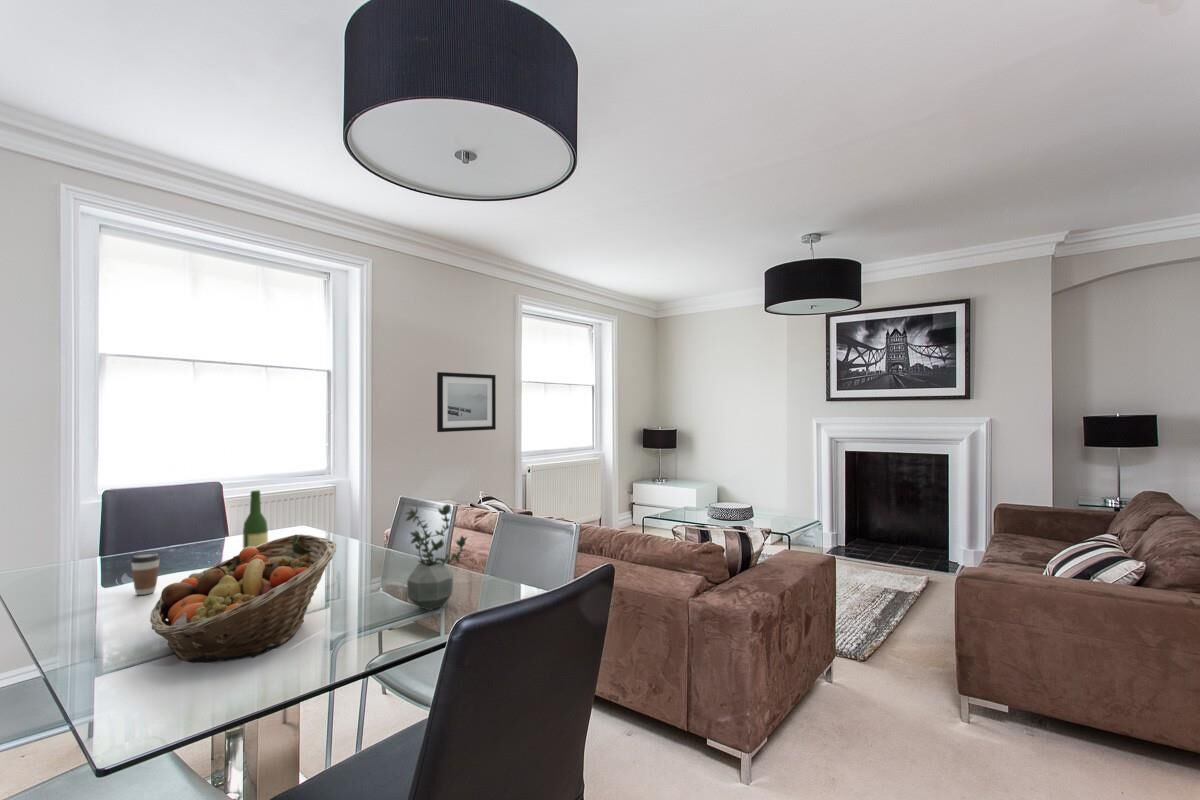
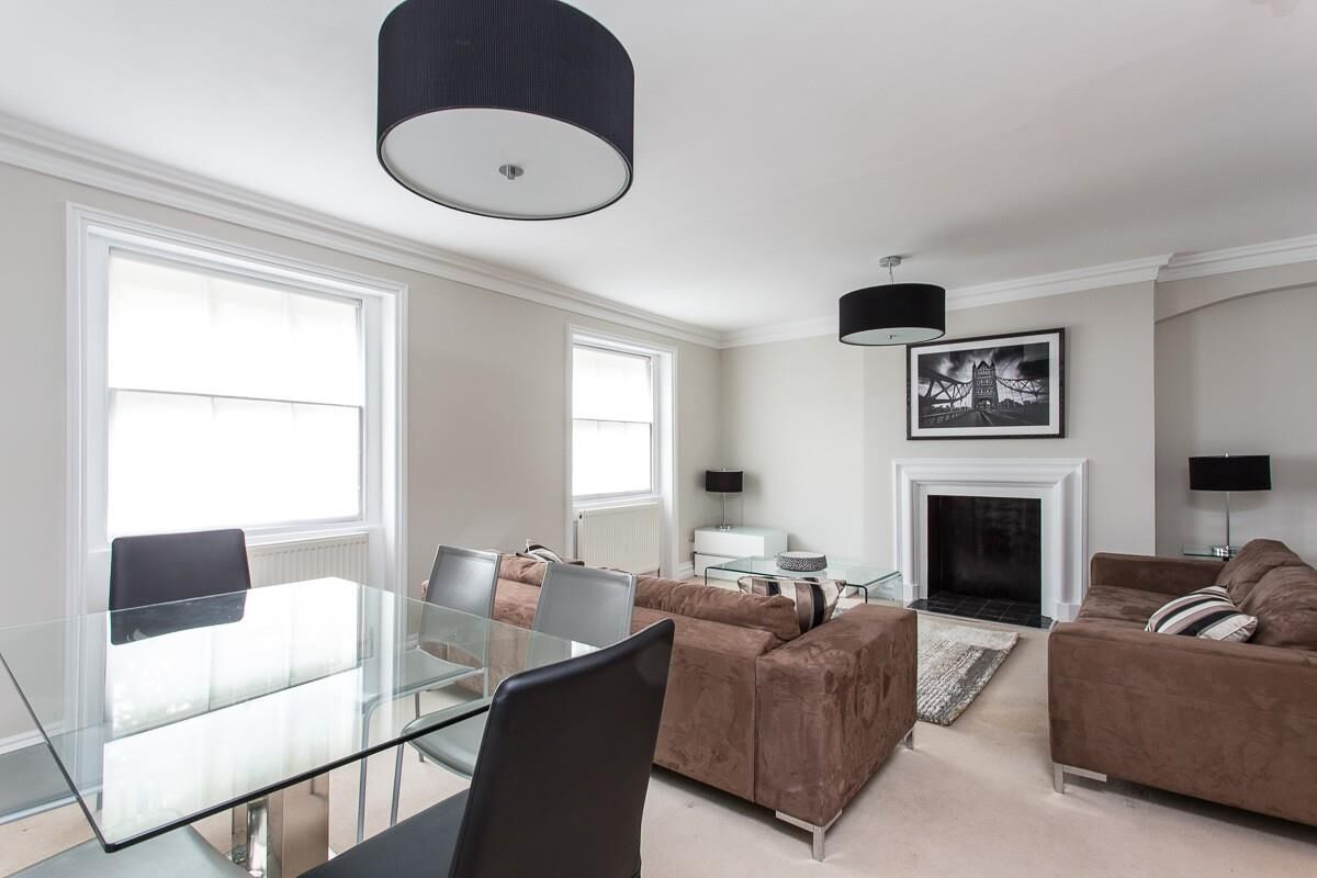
- wall art [436,371,497,433]
- fruit basket [149,533,337,663]
- potted plant [404,503,468,611]
- wine bottle [242,489,269,550]
- coffee cup [130,552,161,596]
